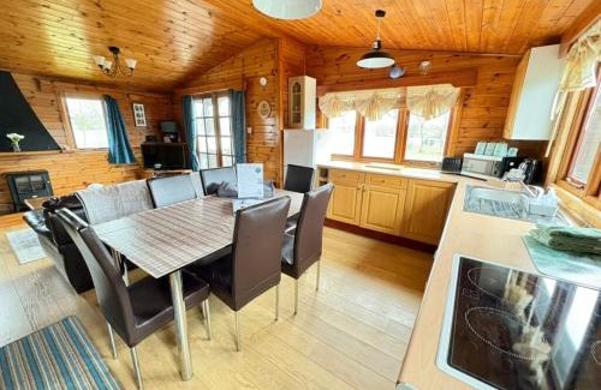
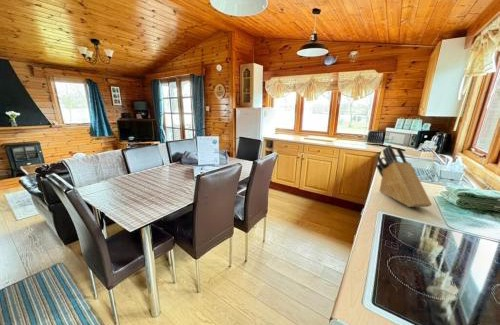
+ knife block [375,144,433,208]
